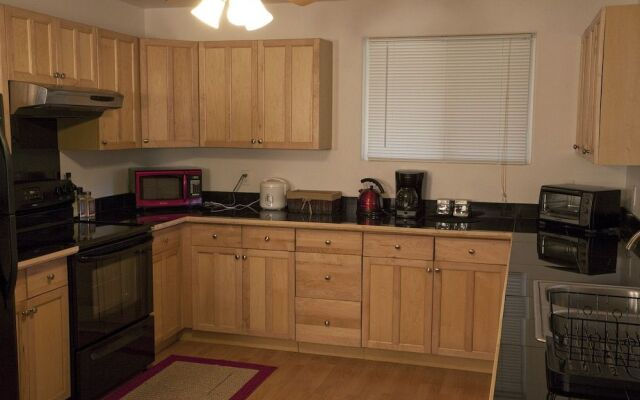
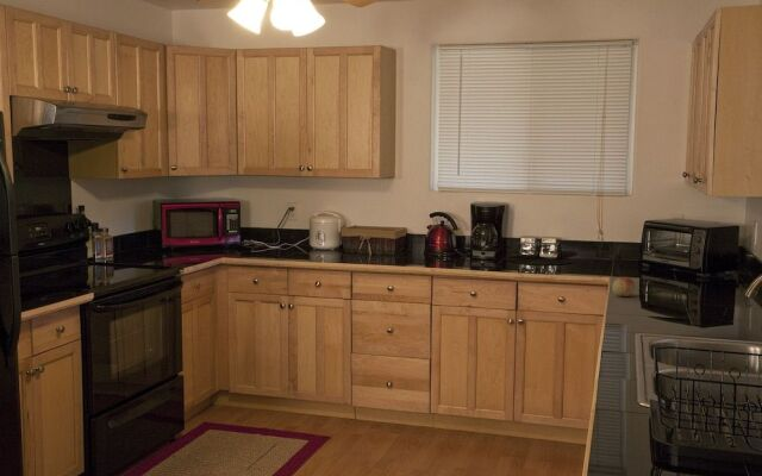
+ fruit [611,276,636,298]
